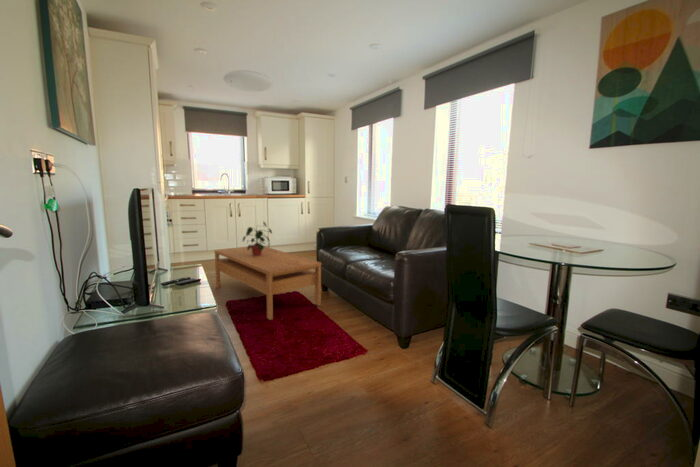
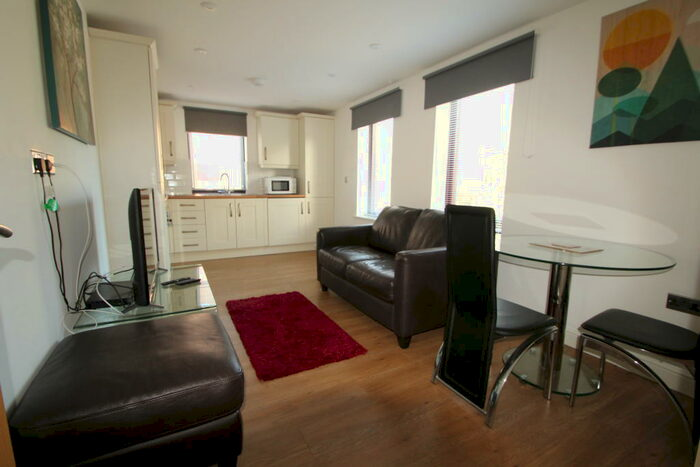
- potted plant [242,220,273,256]
- coffee table [213,245,322,321]
- ceiling light [223,69,274,93]
